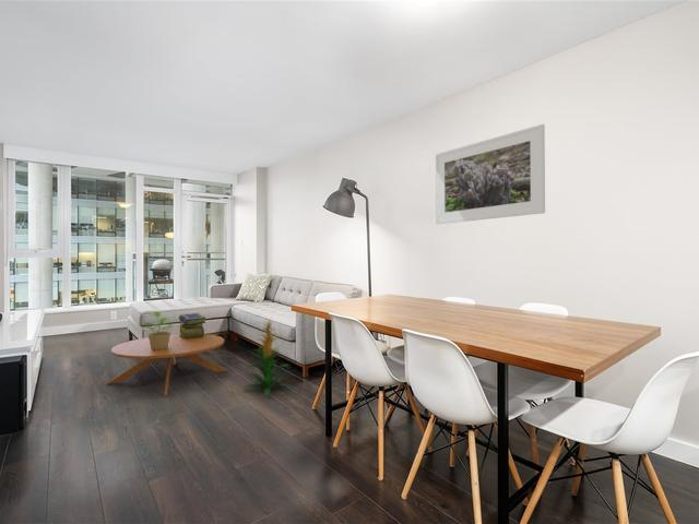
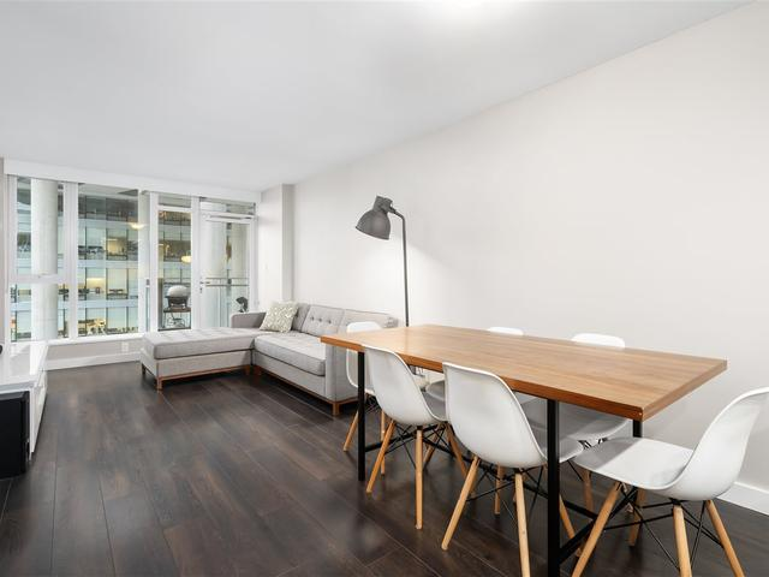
- stack of books [178,312,206,340]
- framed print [435,123,546,225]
- potted plant [142,310,175,350]
- indoor plant [241,317,294,397]
- coffee table [105,333,229,396]
